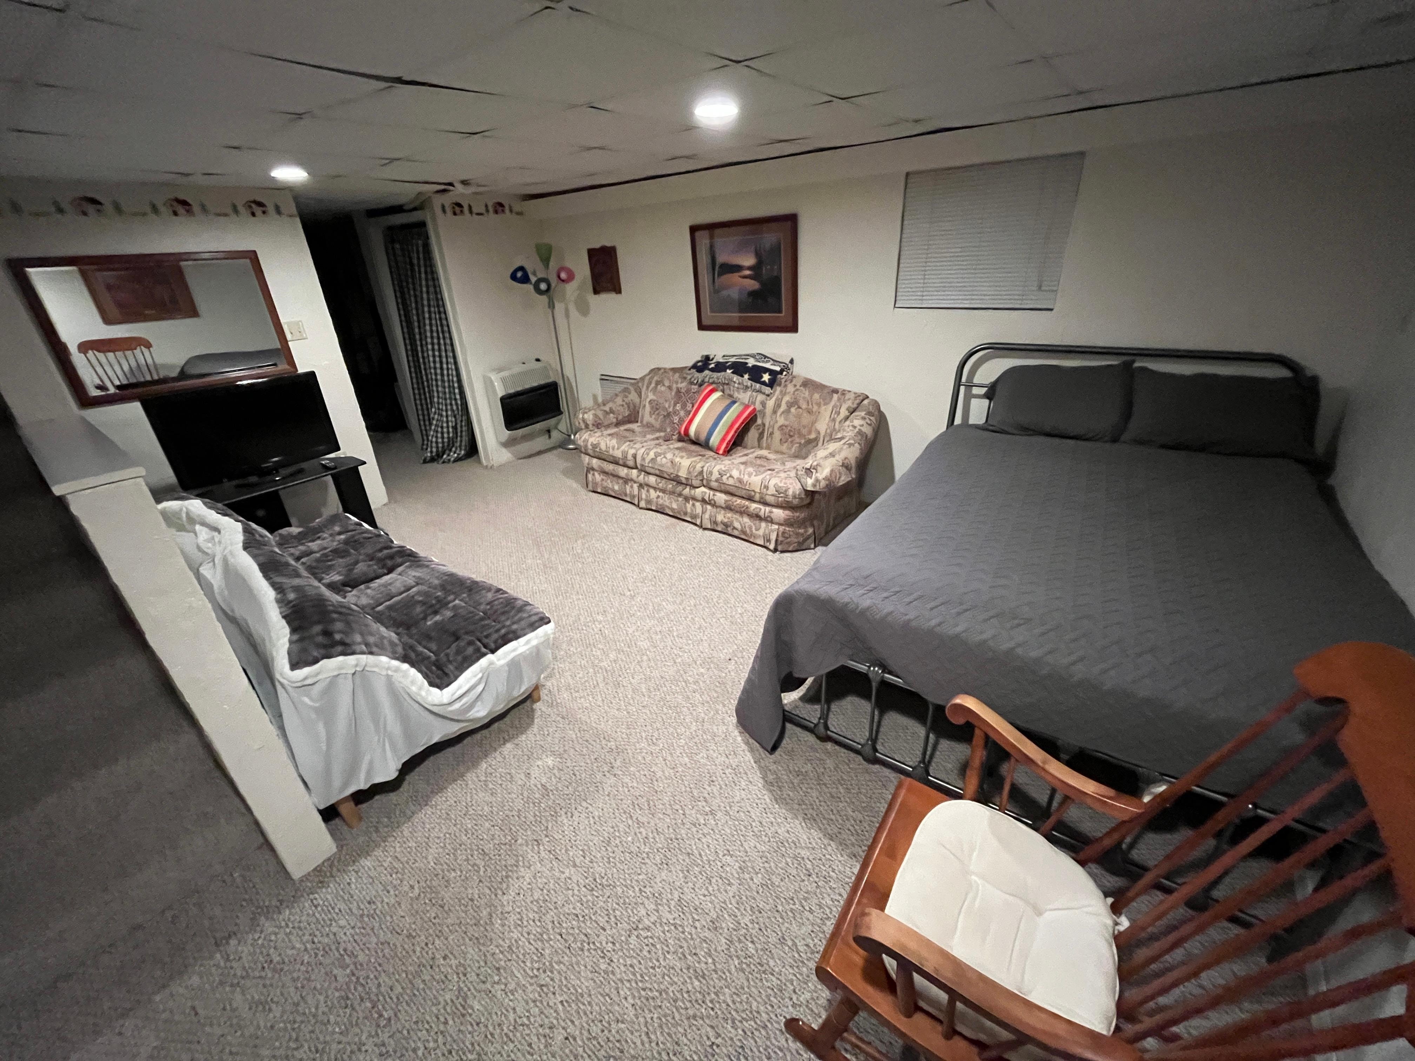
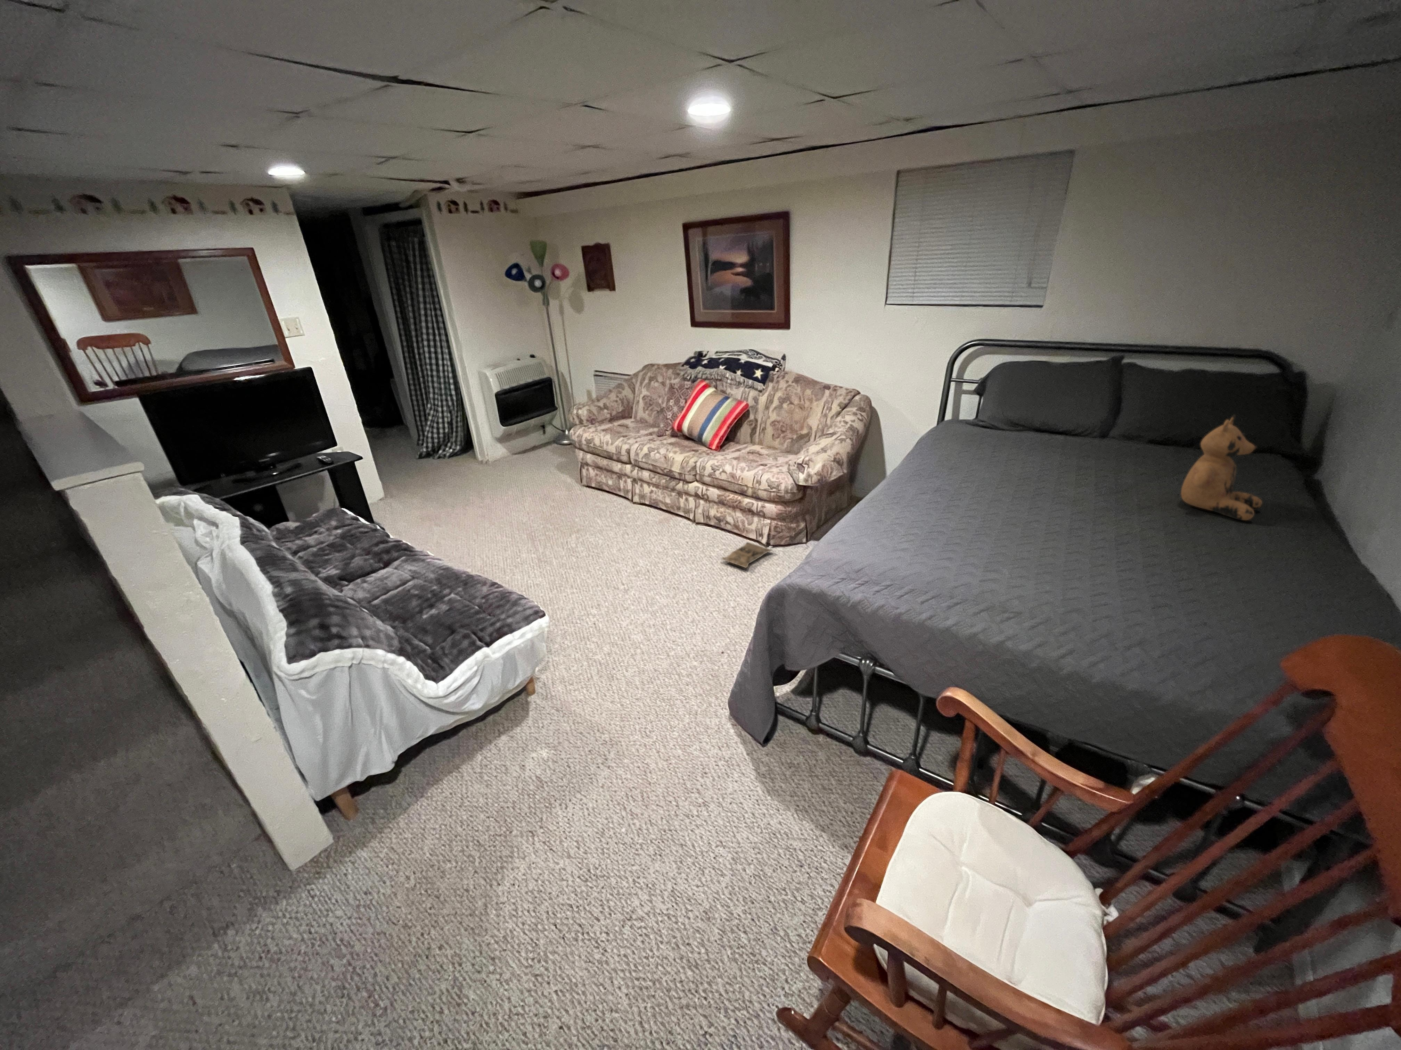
+ teddy bear [1180,415,1263,521]
+ bag [721,542,773,568]
